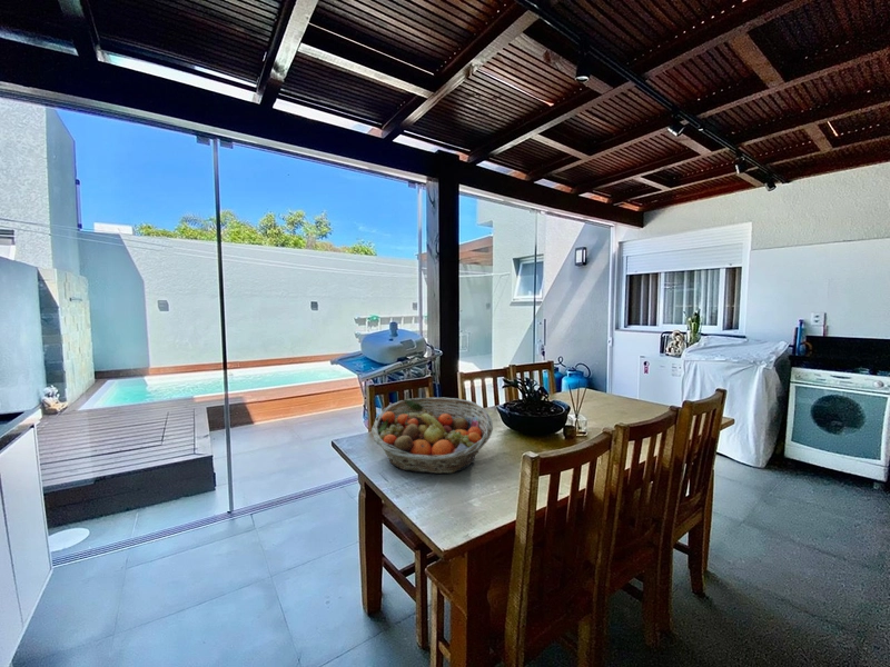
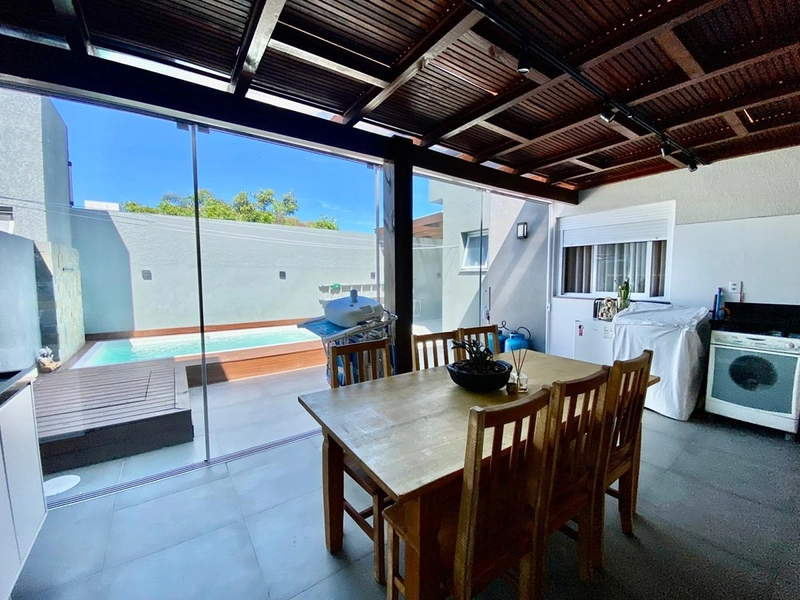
- fruit basket [370,396,494,475]
